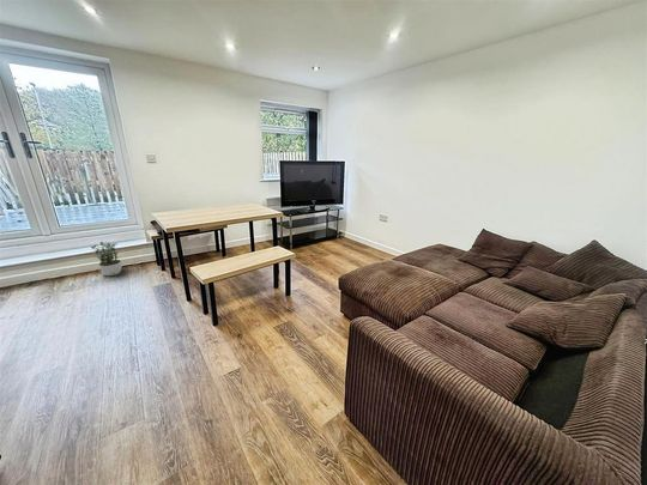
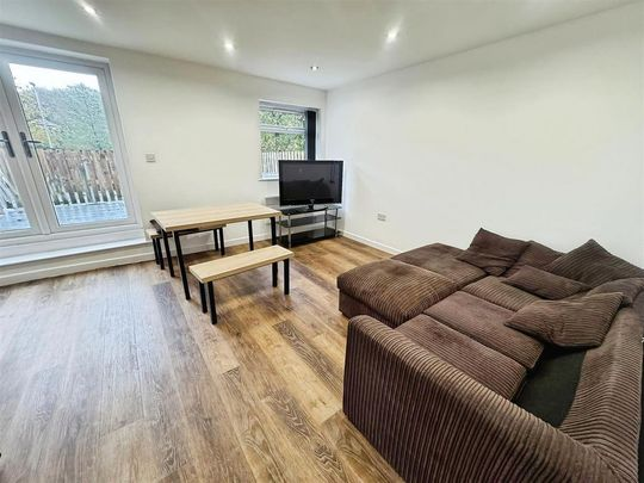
- potted plant [90,241,123,277]
